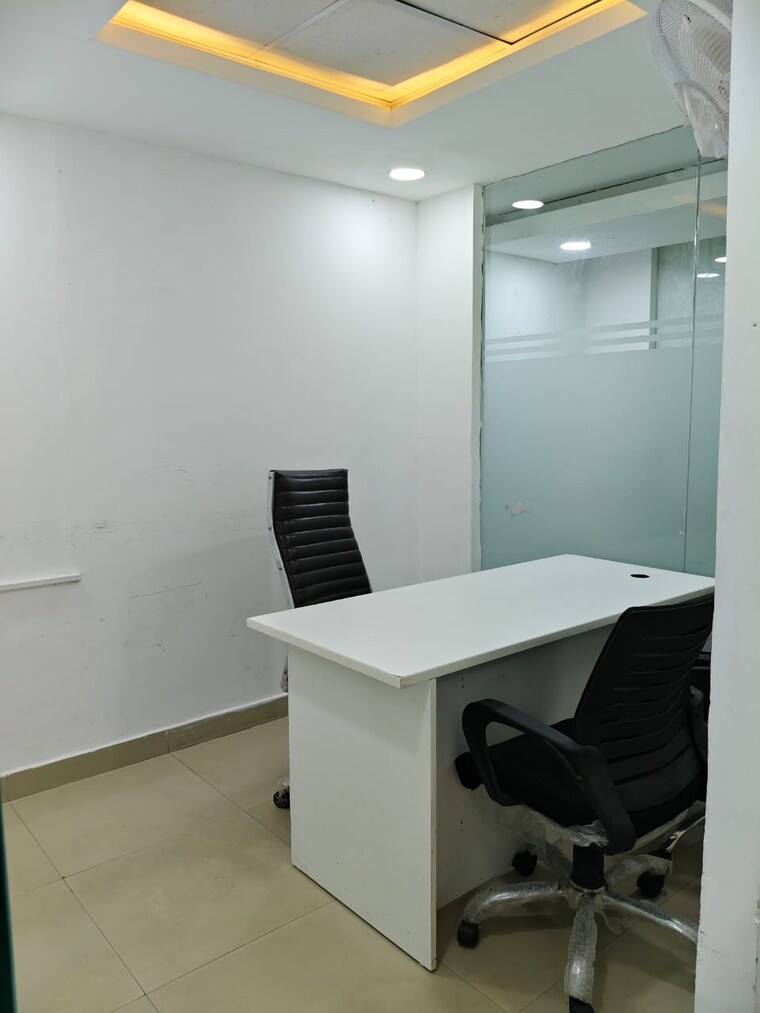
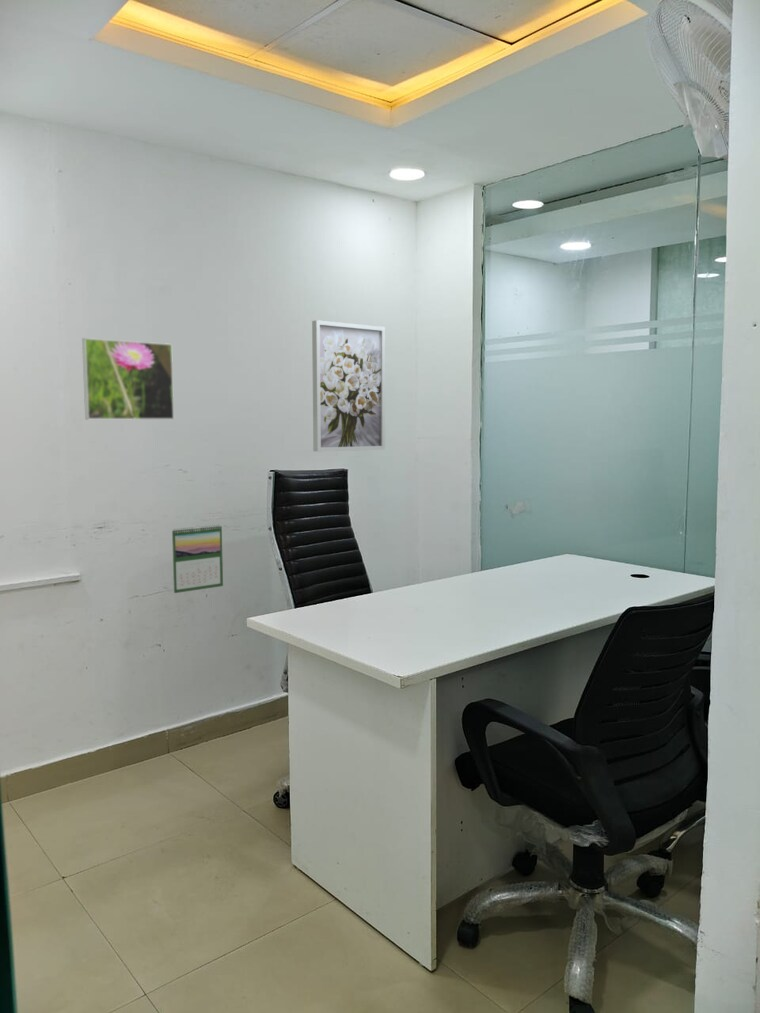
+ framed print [81,337,175,421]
+ calendar [171,524,224,594]
+ wall art [311,319,386,453]
